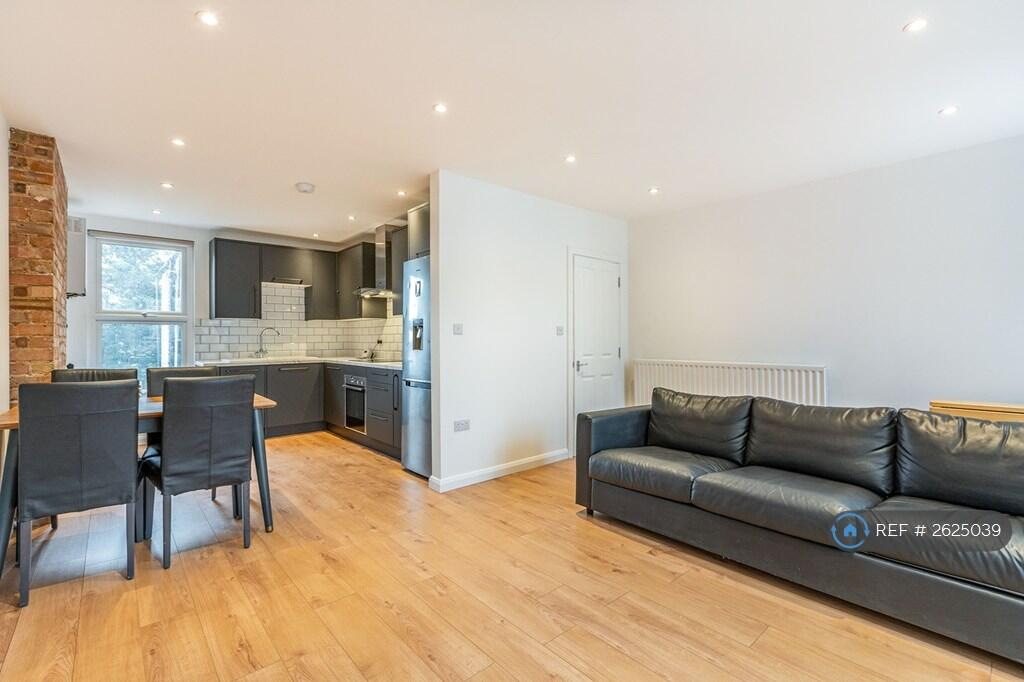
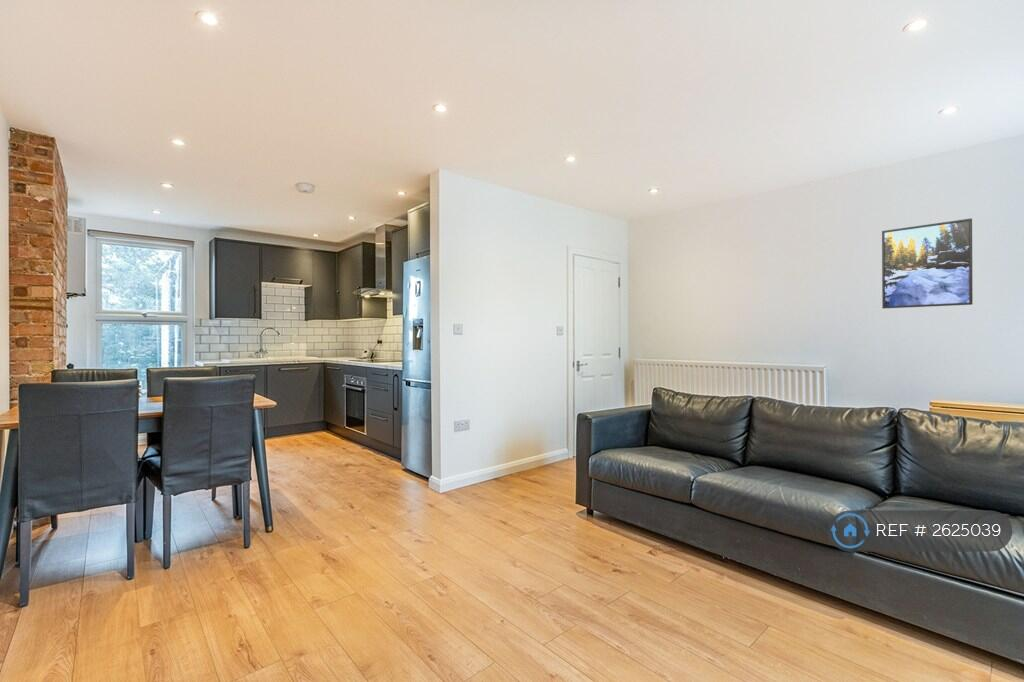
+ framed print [881,217,974,309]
